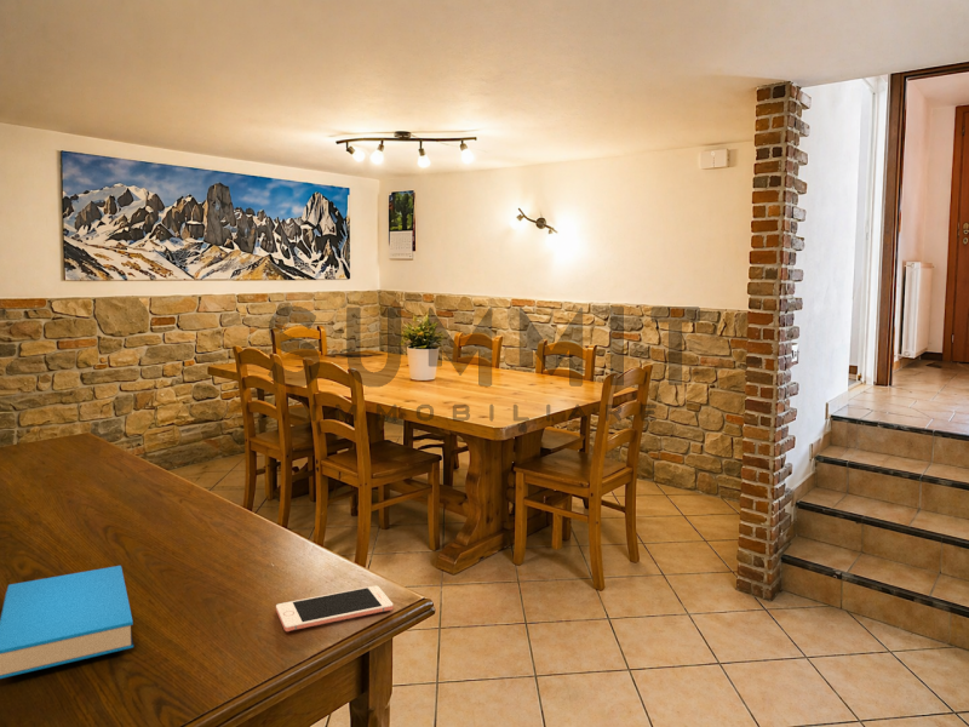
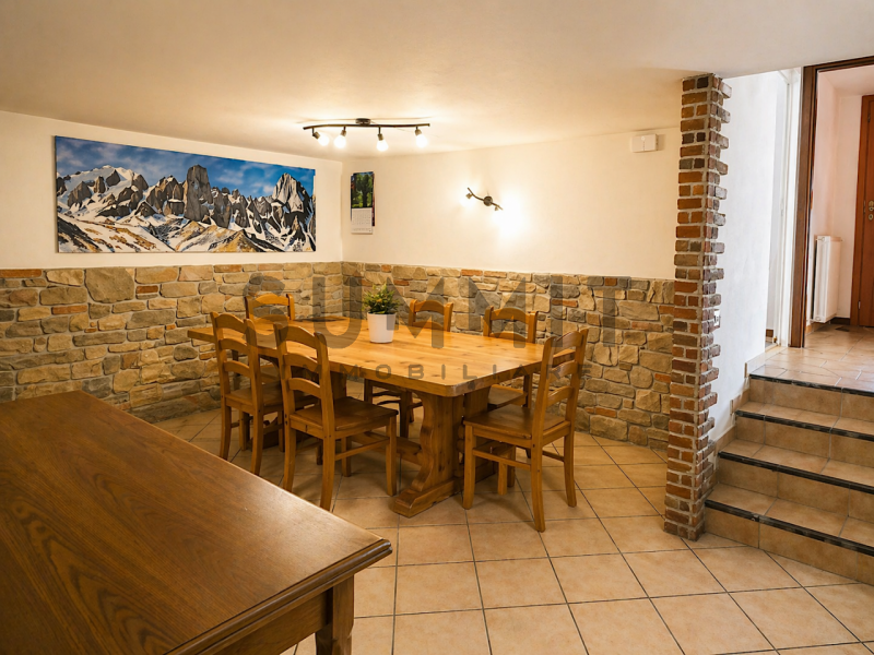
- cell phone [275,585,394,632]
- book [0,565,134,680]
